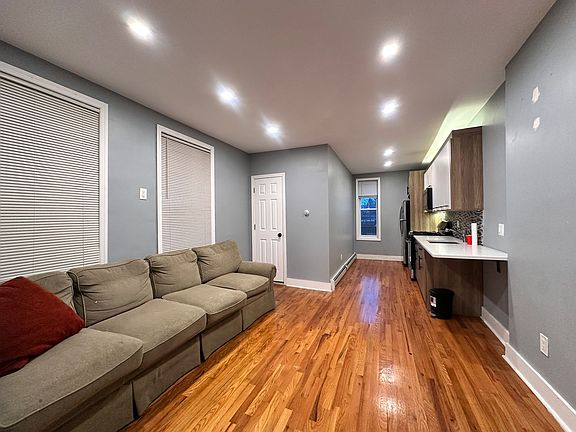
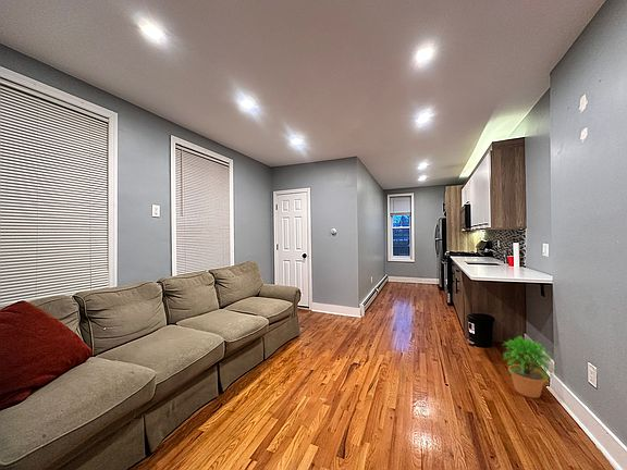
+ potted plant [502,335,560,399]
